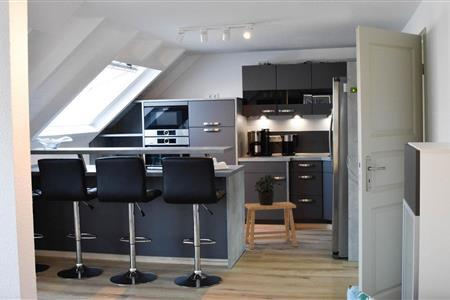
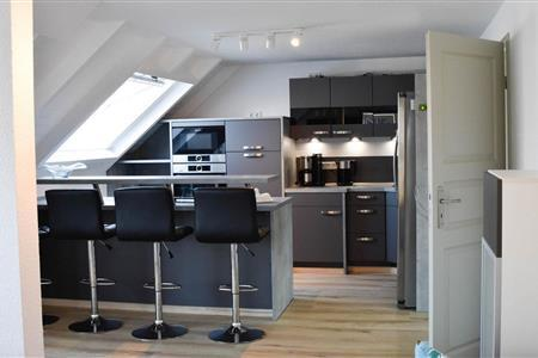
- potted plant [253,173,282,205]
- stool [244,201,298,250]
